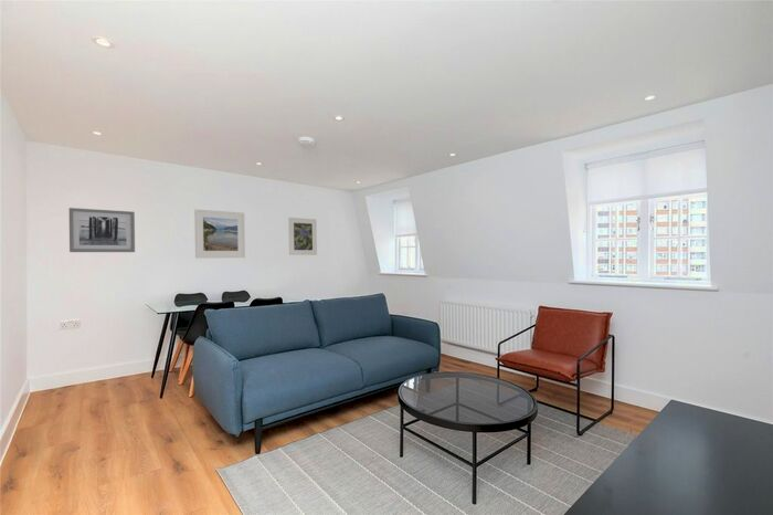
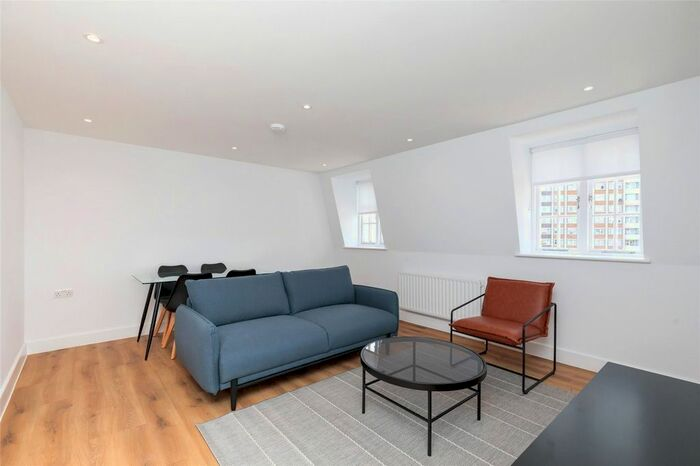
- wall art [68,207,136,253]
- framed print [193,209,246,260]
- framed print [287,217,318,256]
